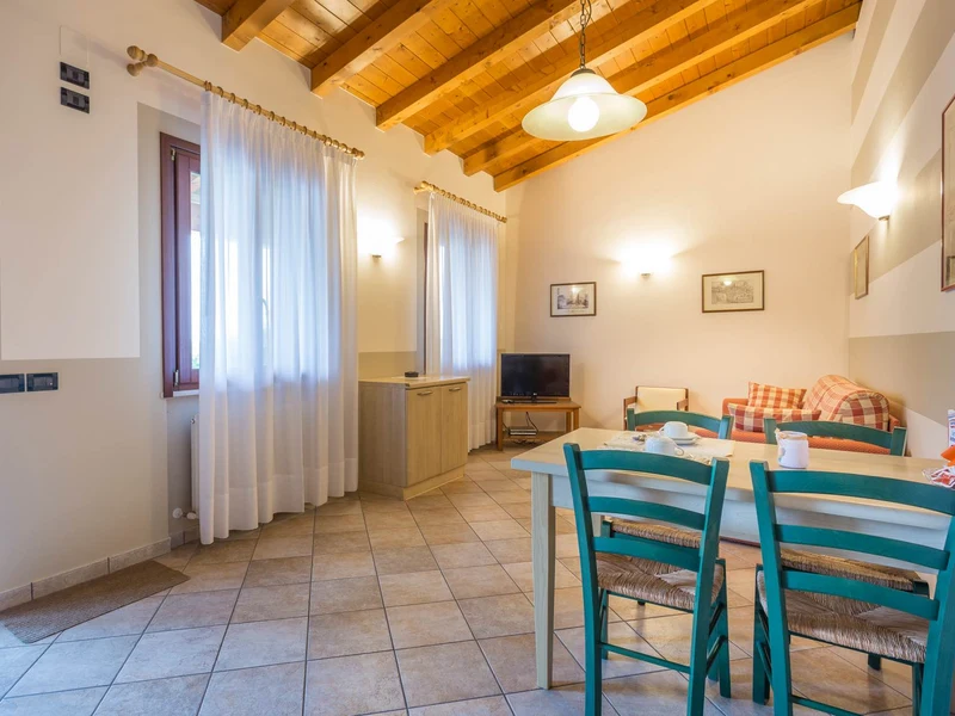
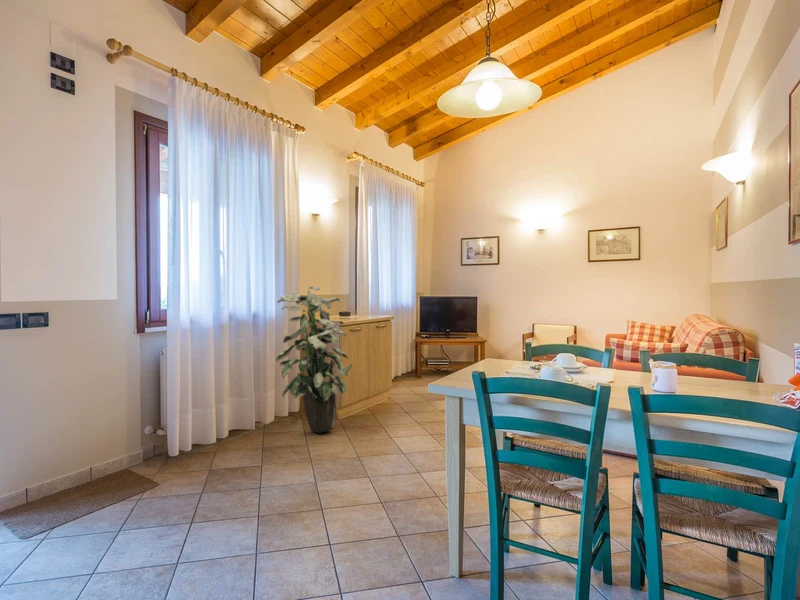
+ indoor plant [275,285,354,434]
